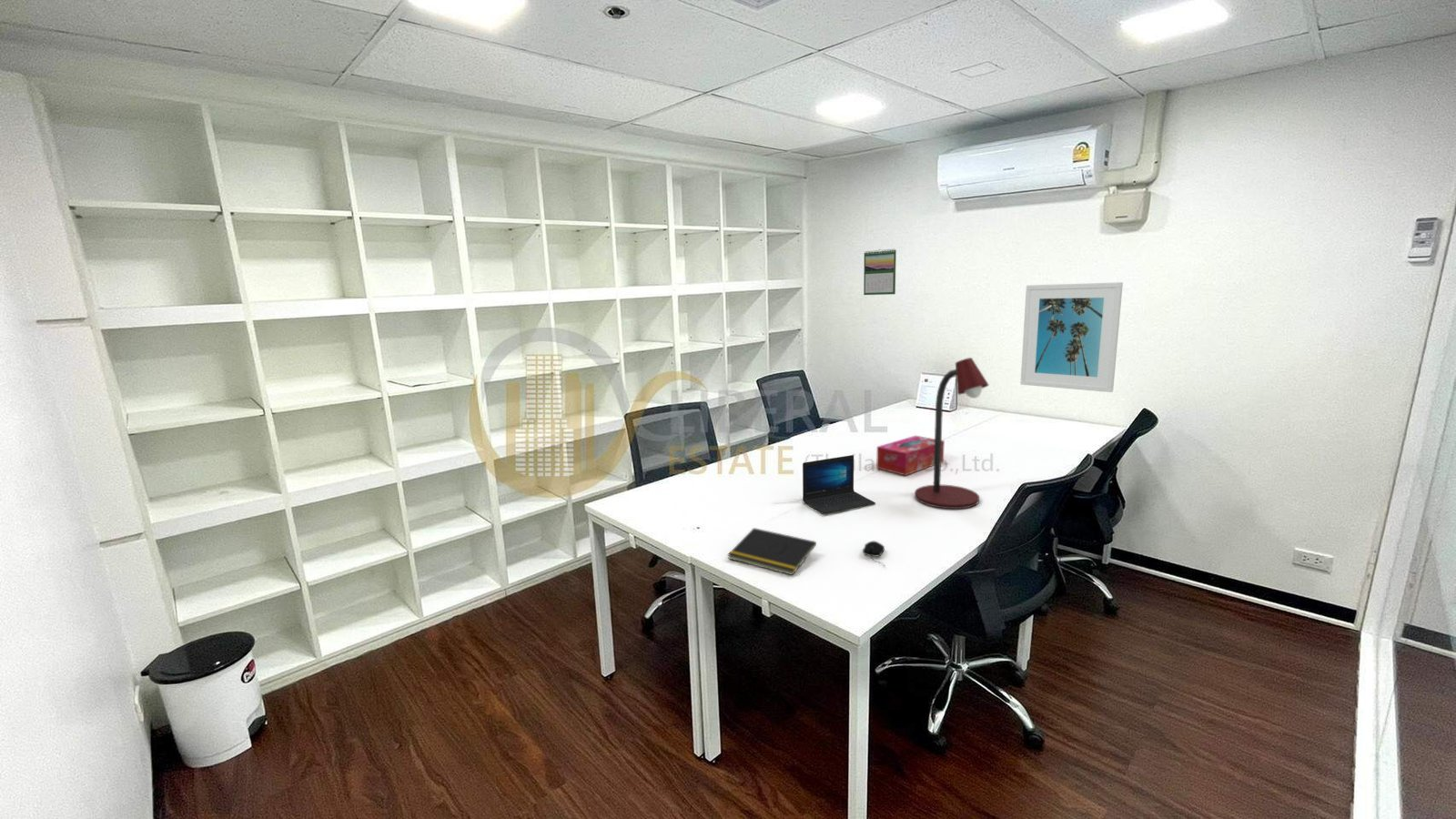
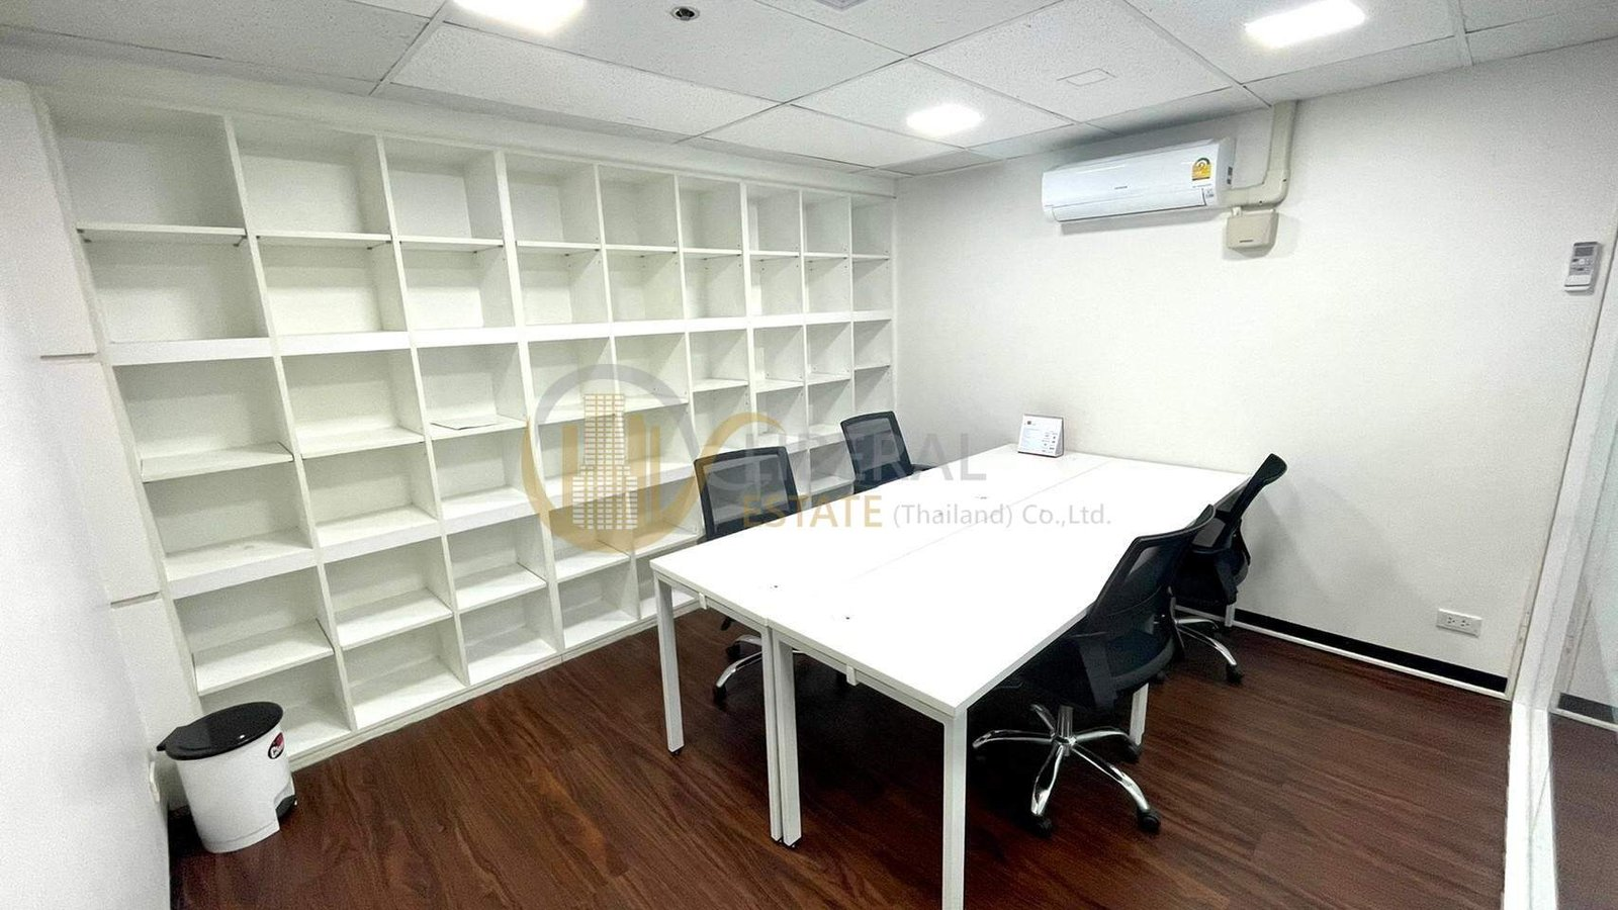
- tissue box [875,435,945,476]
- computer mouse [862,540,886,568]
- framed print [1019,281,1124,393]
- calendar [863,248,897,296]
- desk lamp [914,357,990,510]
- laptop [802,454,876,515]
- notepad [727,527,817,576]
